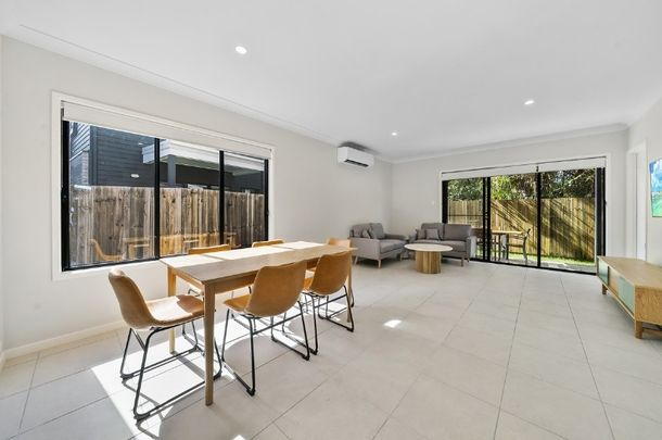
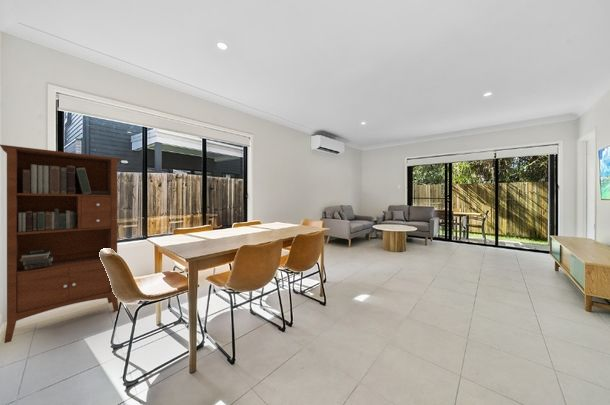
+ bookcase [0,144,124,344]
